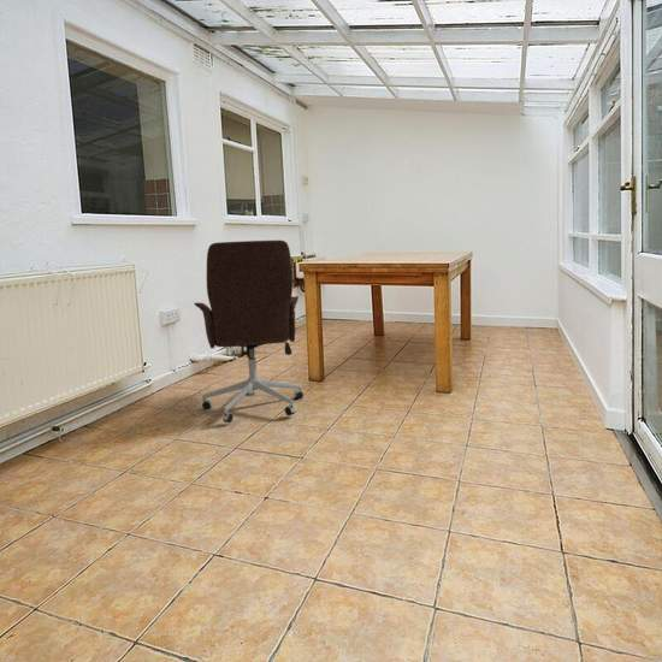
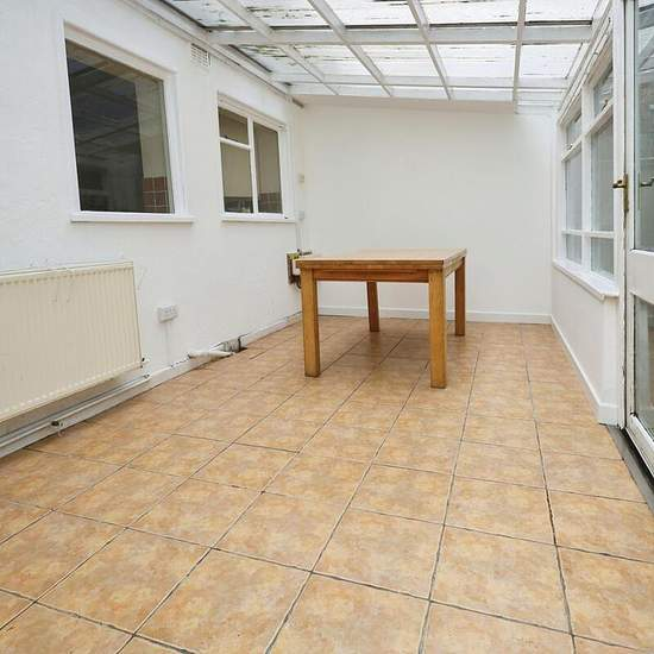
- office chair [193,240,305,424]
